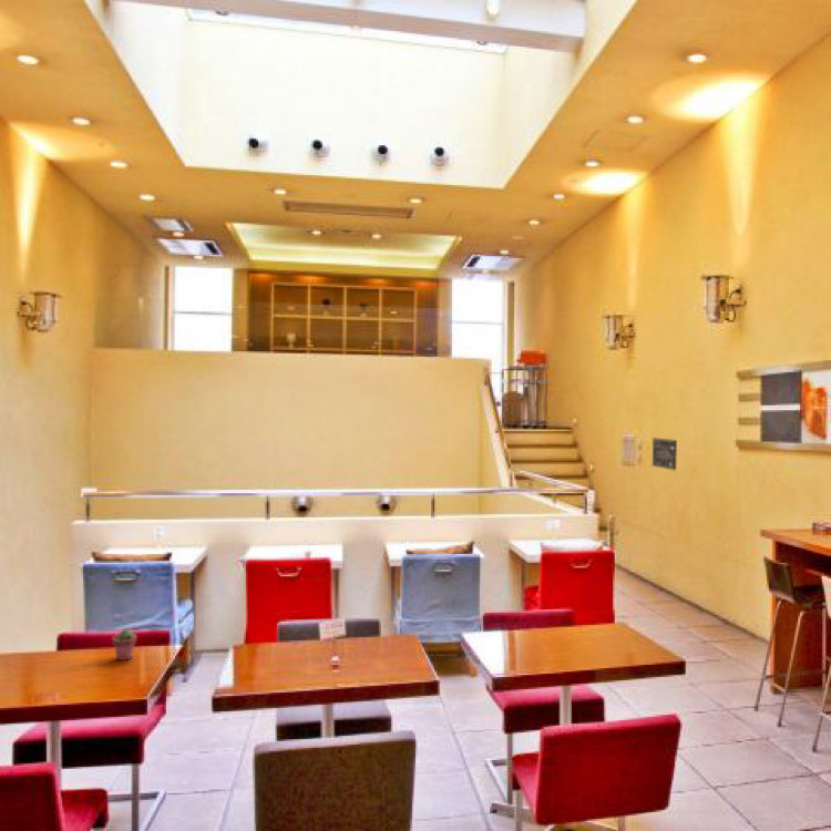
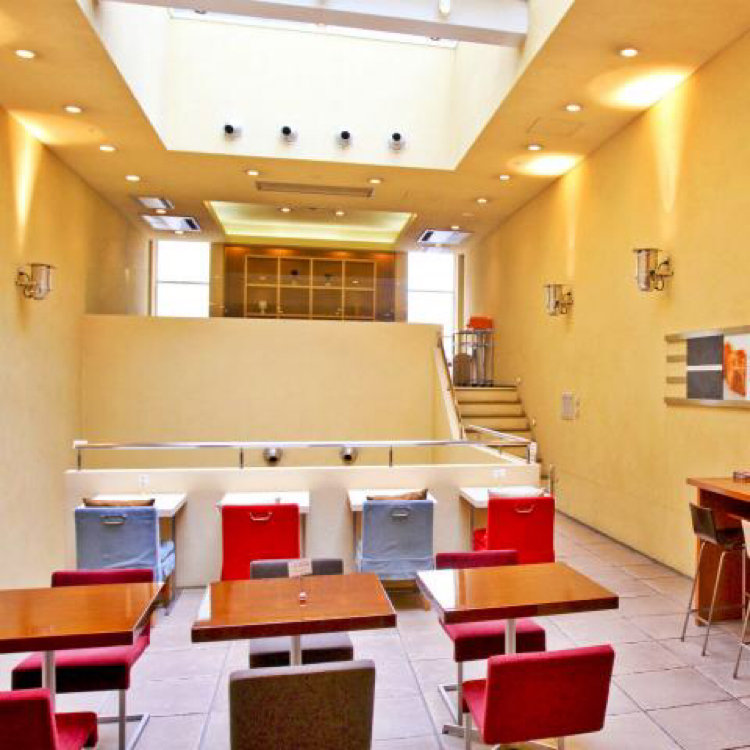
- wall art [652,437,678,471]
- potted succulent [112,627,137,661]
